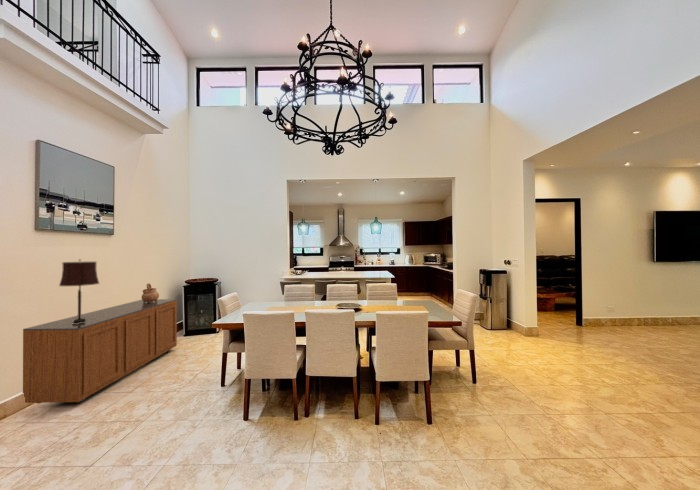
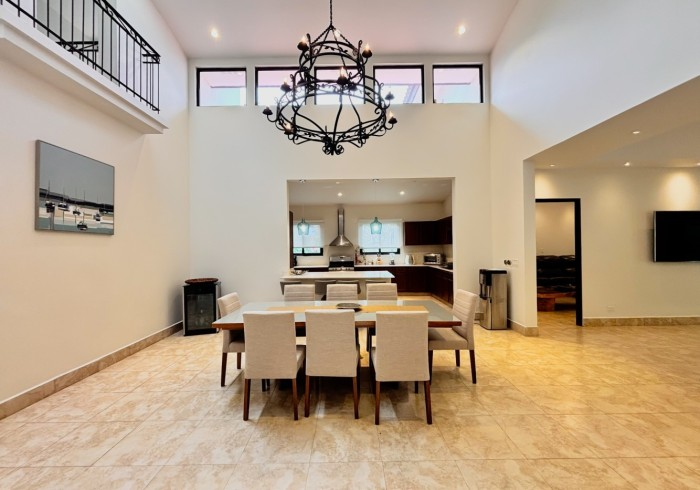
- ceramic vessel [141,282,160,303]
- table lamp [58,258,100,324]
- sideboard [22,298,178,404]
